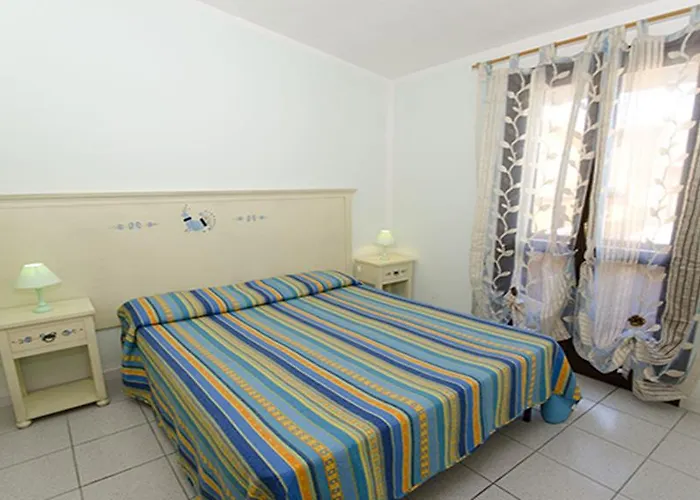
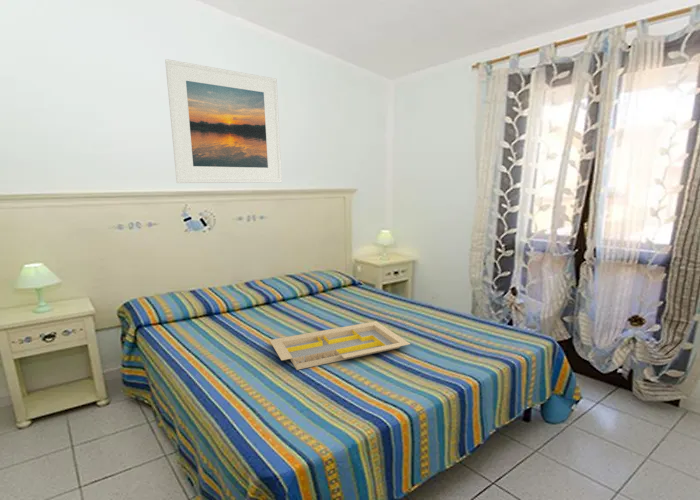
+ serving tray [269,320,411,371]
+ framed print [164,58,283,184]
